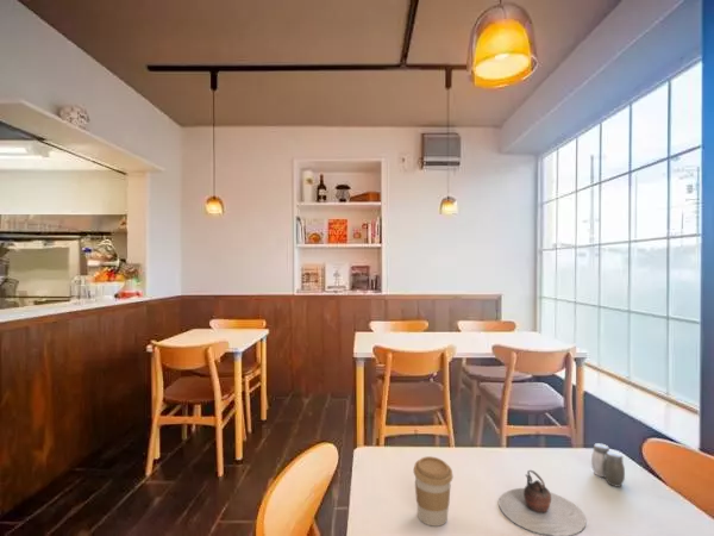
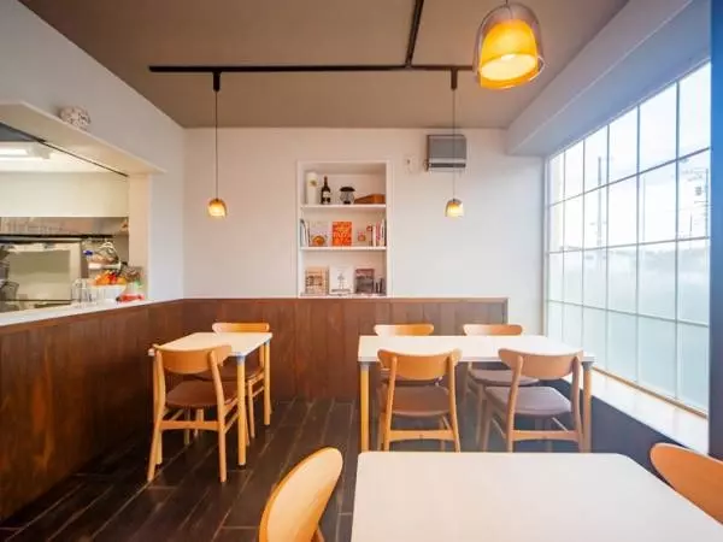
- teapot [497,469,587,536]
- salt and pepper shaker [590,442,626,488]
- coffee cup [412,455,453,528]
